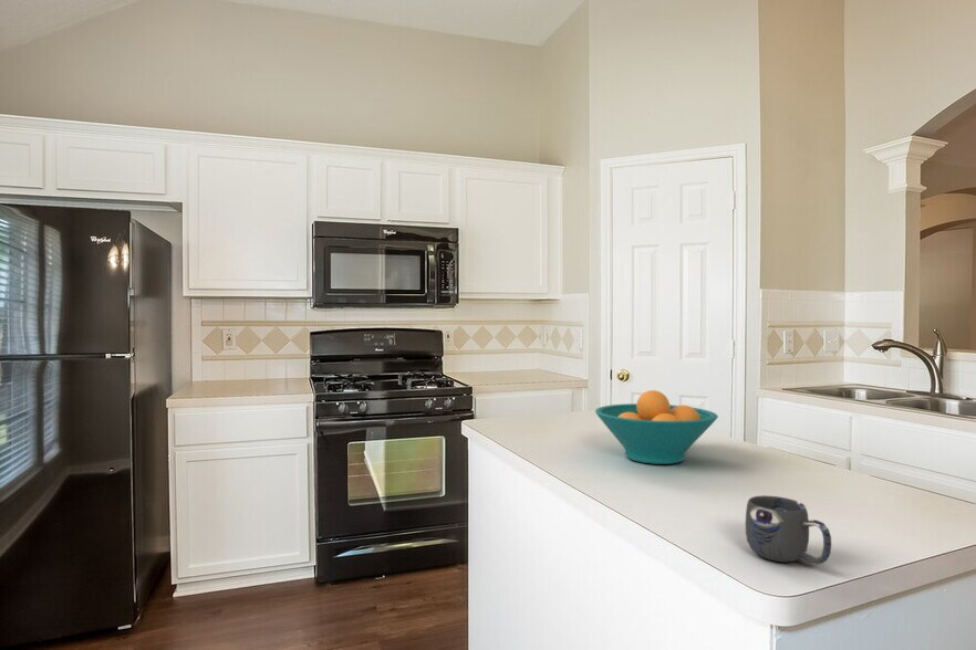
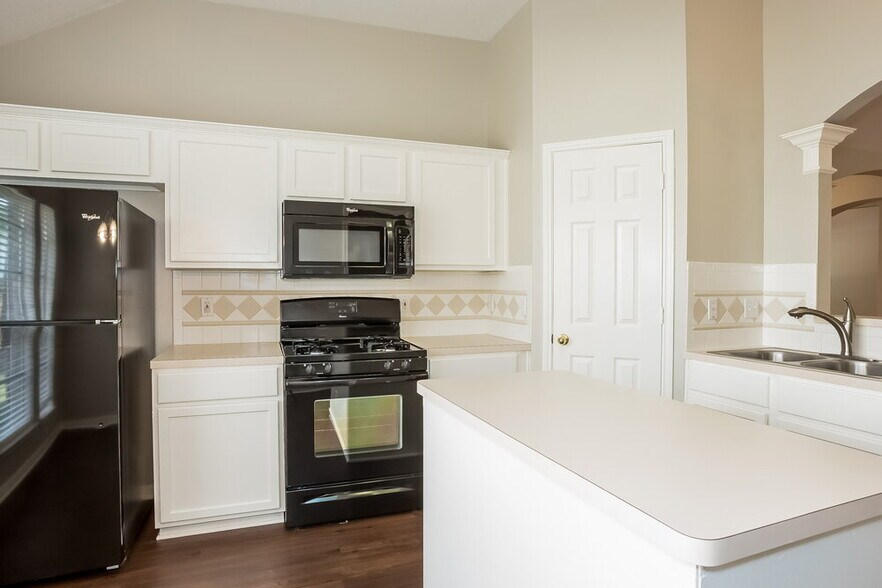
- mug [745,495,832,565]
- fruit bowl [594,389,719,465]
